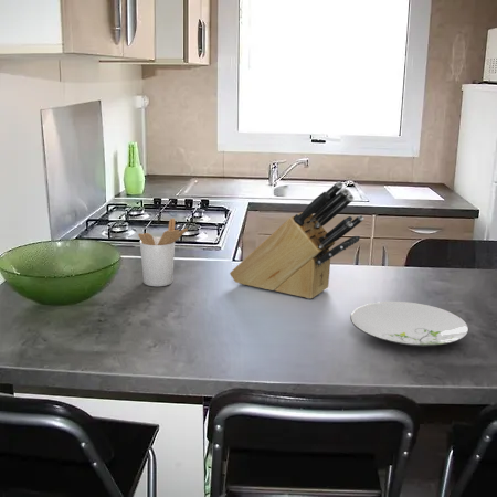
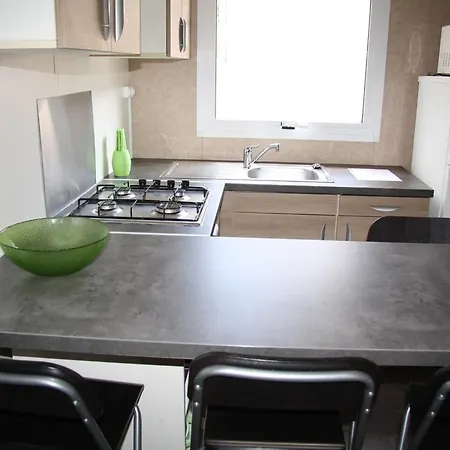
- plate [349,300,469,347]
- utensil holder [137,216,189,287]
- knife block [229,180,364,300]
